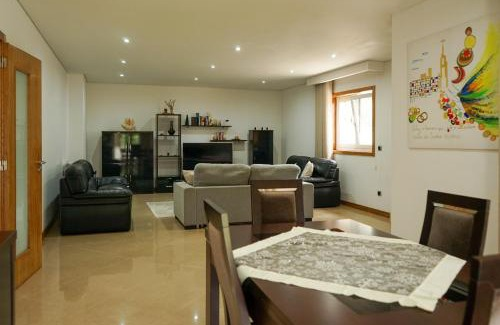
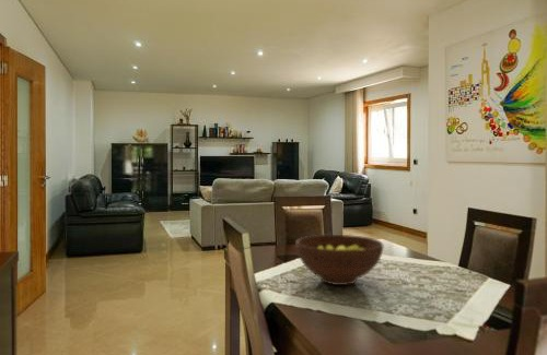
+ fruit bowl [294,234,385,286]
